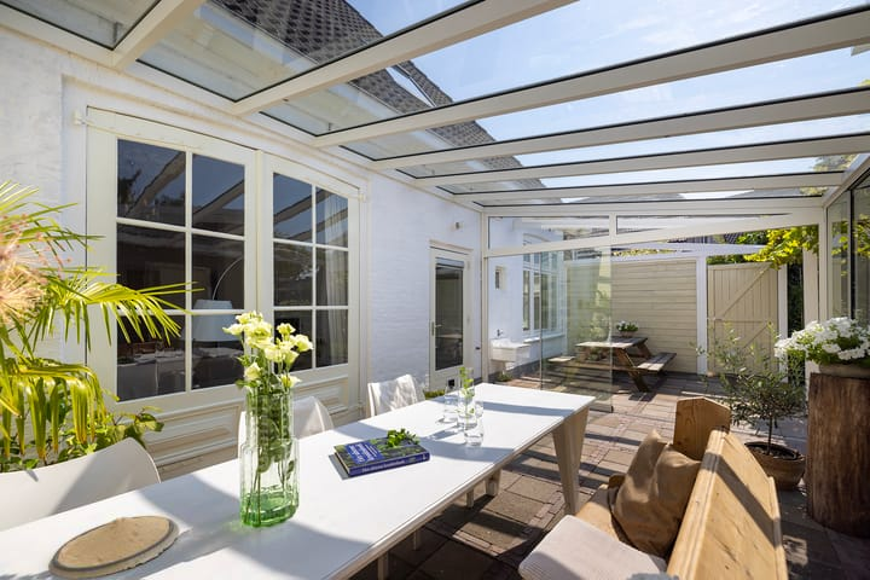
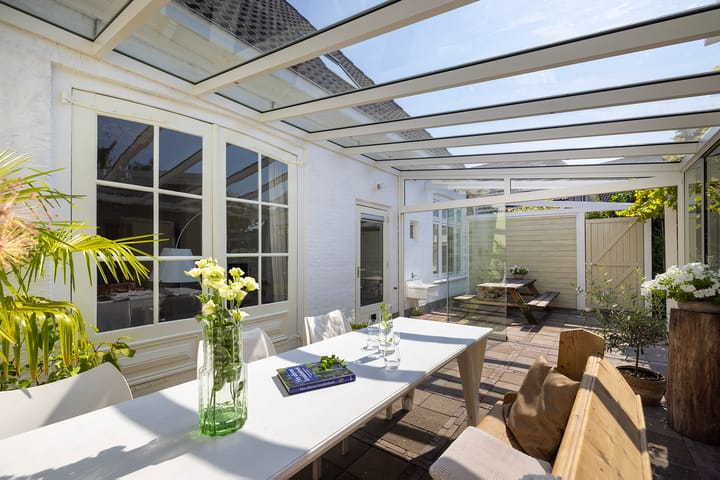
- plate [48,515,180,580]
